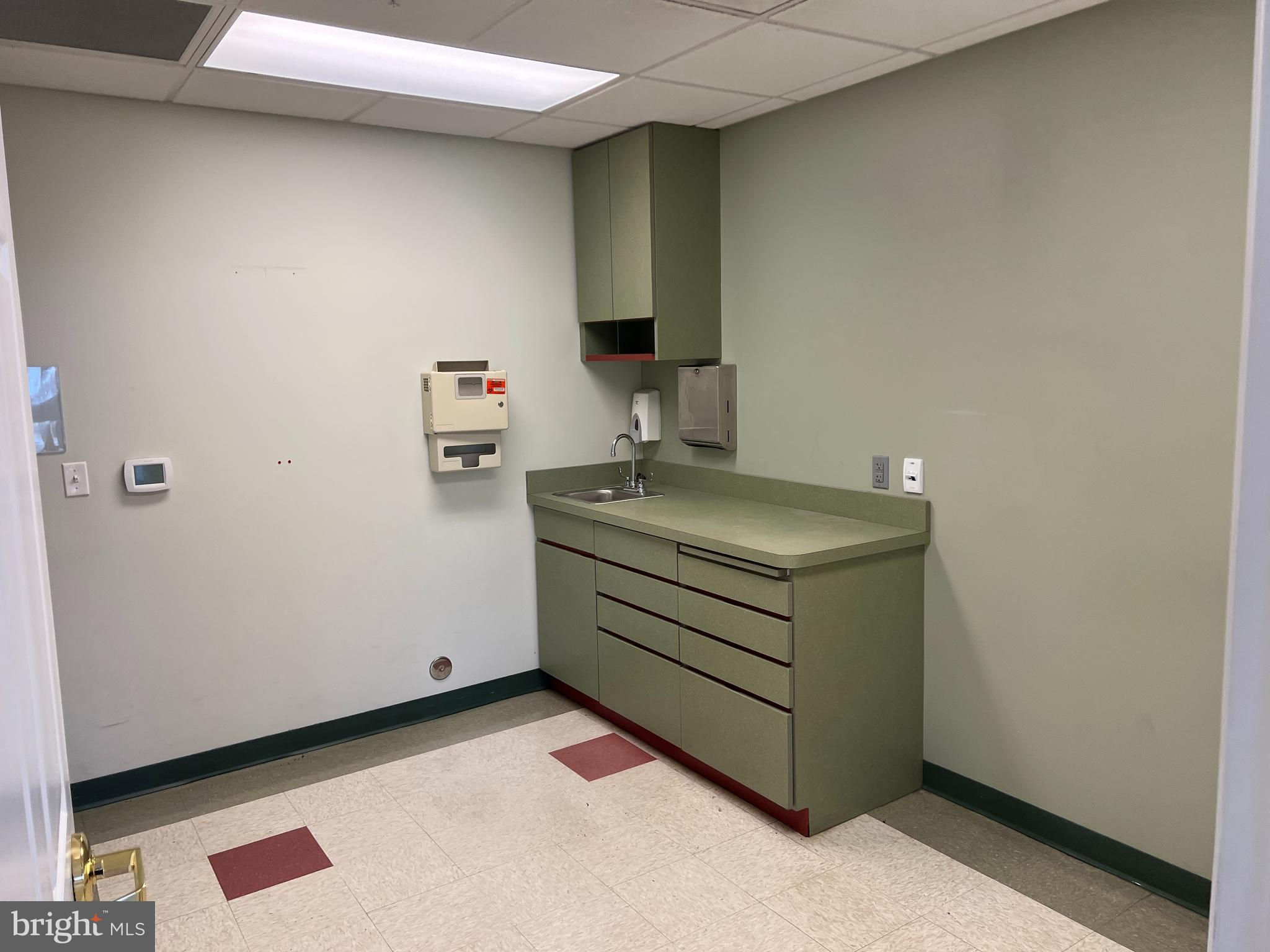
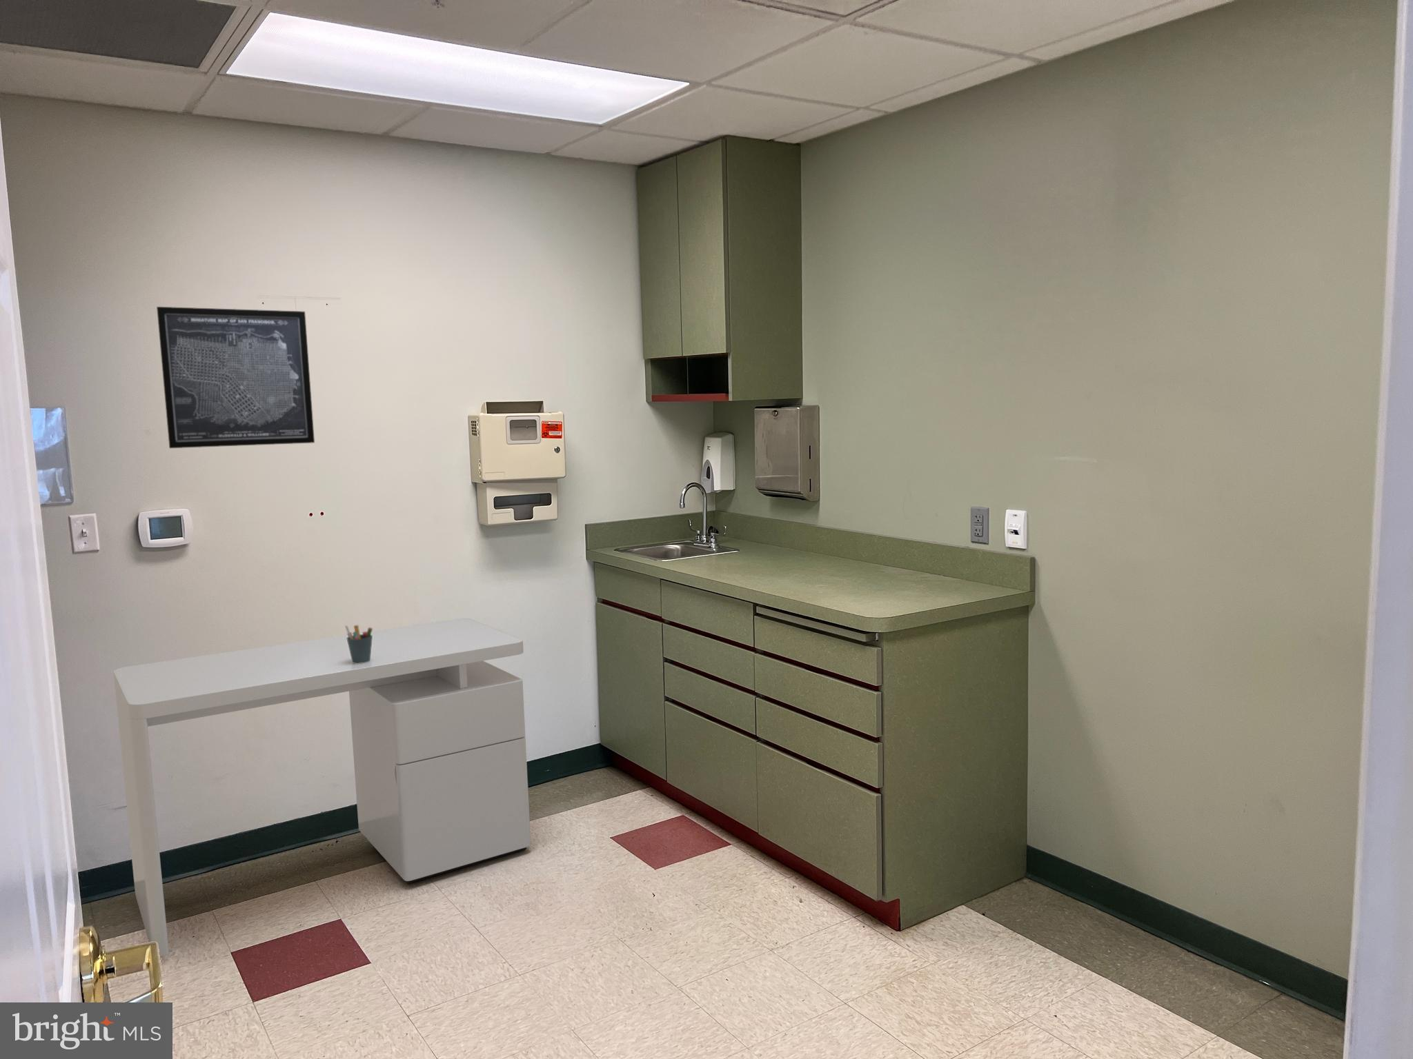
+ pen holder [344,625,373,664]
+ wall art [156,306,315,448]
+ desk [113,617,531,957]
